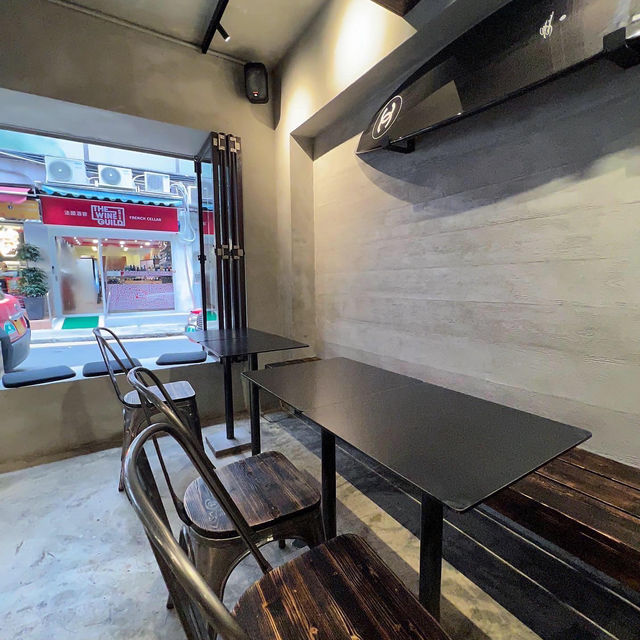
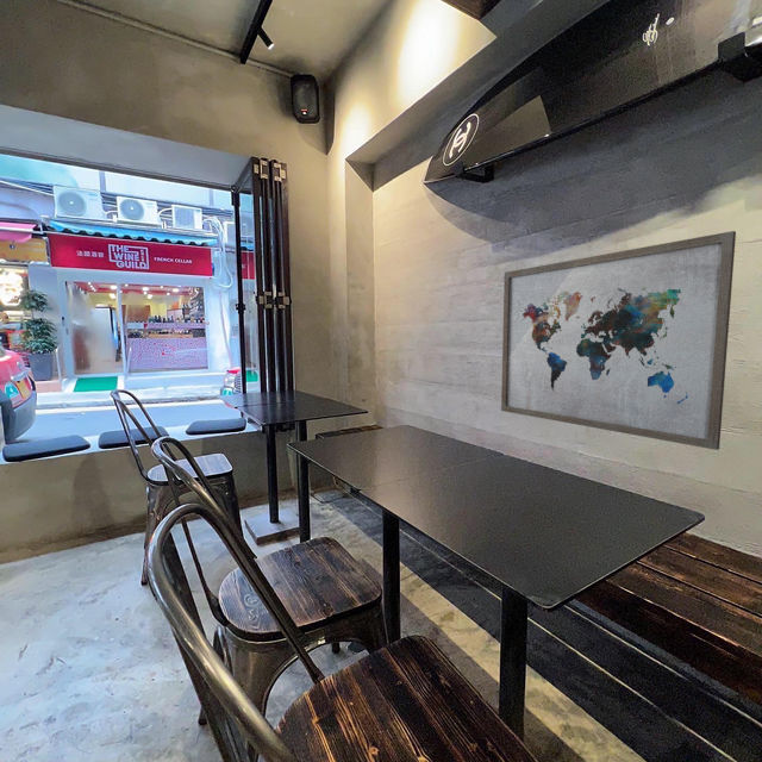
+ wall art [500,230,737,451]
